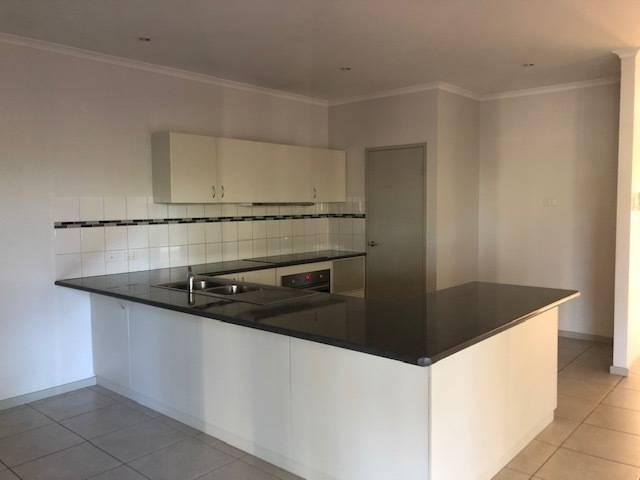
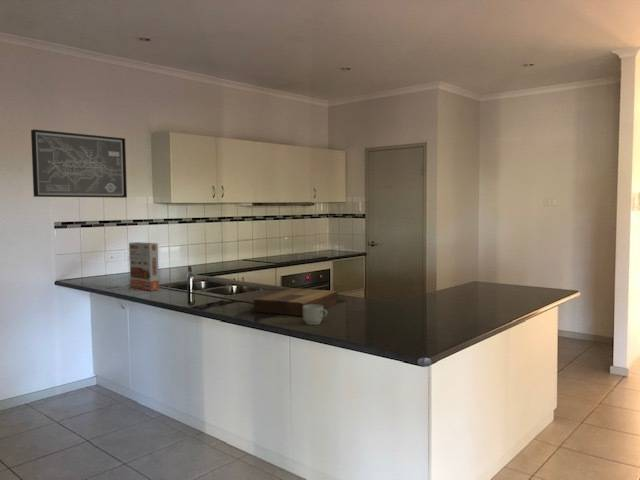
+ mug [302,305,328,326]
+ cereal box [128,241,160,292]
+ cutting board [253,287,339,317]
+ wall art [30,128,128,199]
